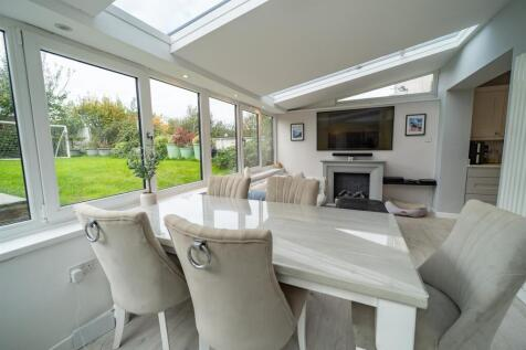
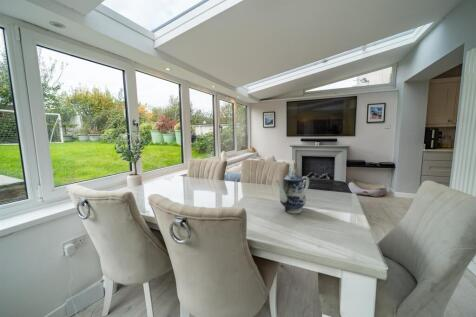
+ teapot [274,168,310,214]
